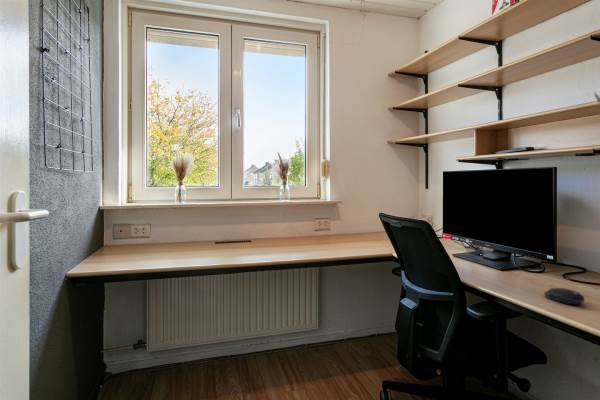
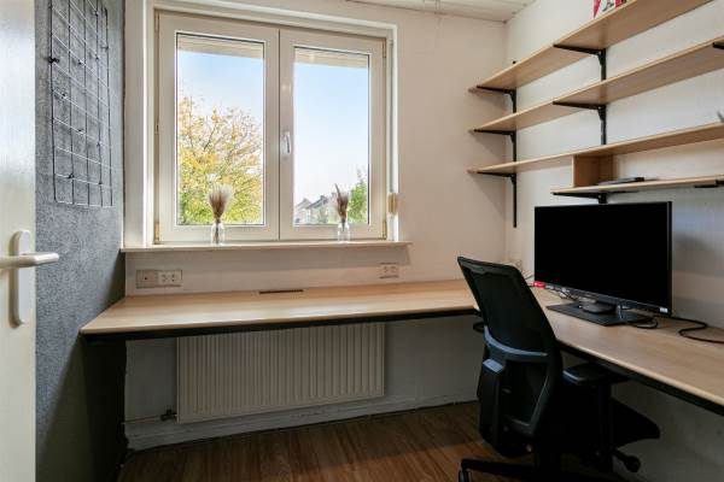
- computer mouse [543,287,586,306]
